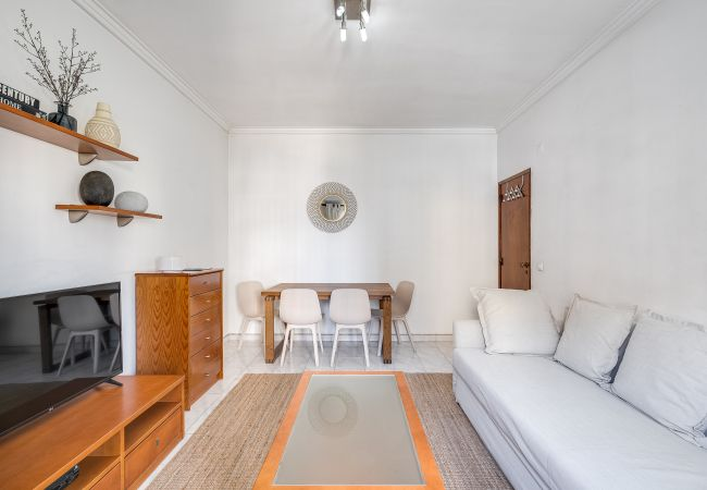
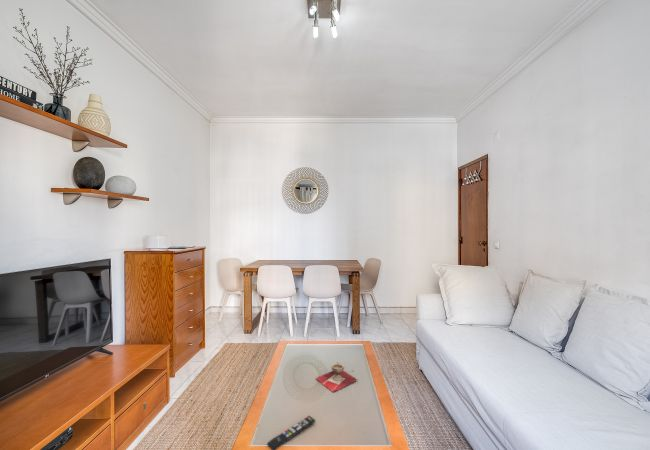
+ remote control [266,415,316,450]
+ decorative bowl [315,362,359,393]
